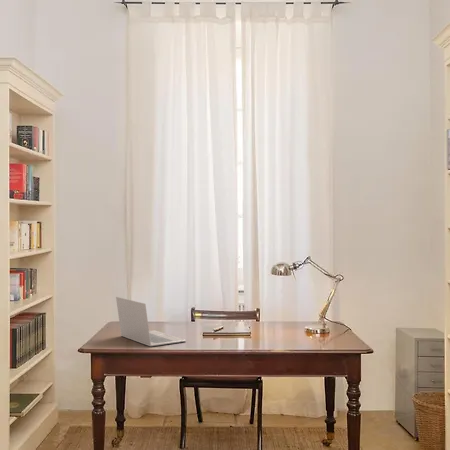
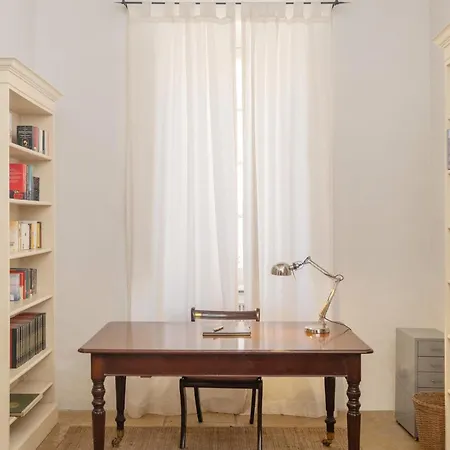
- laptop [115,296,187,347]
